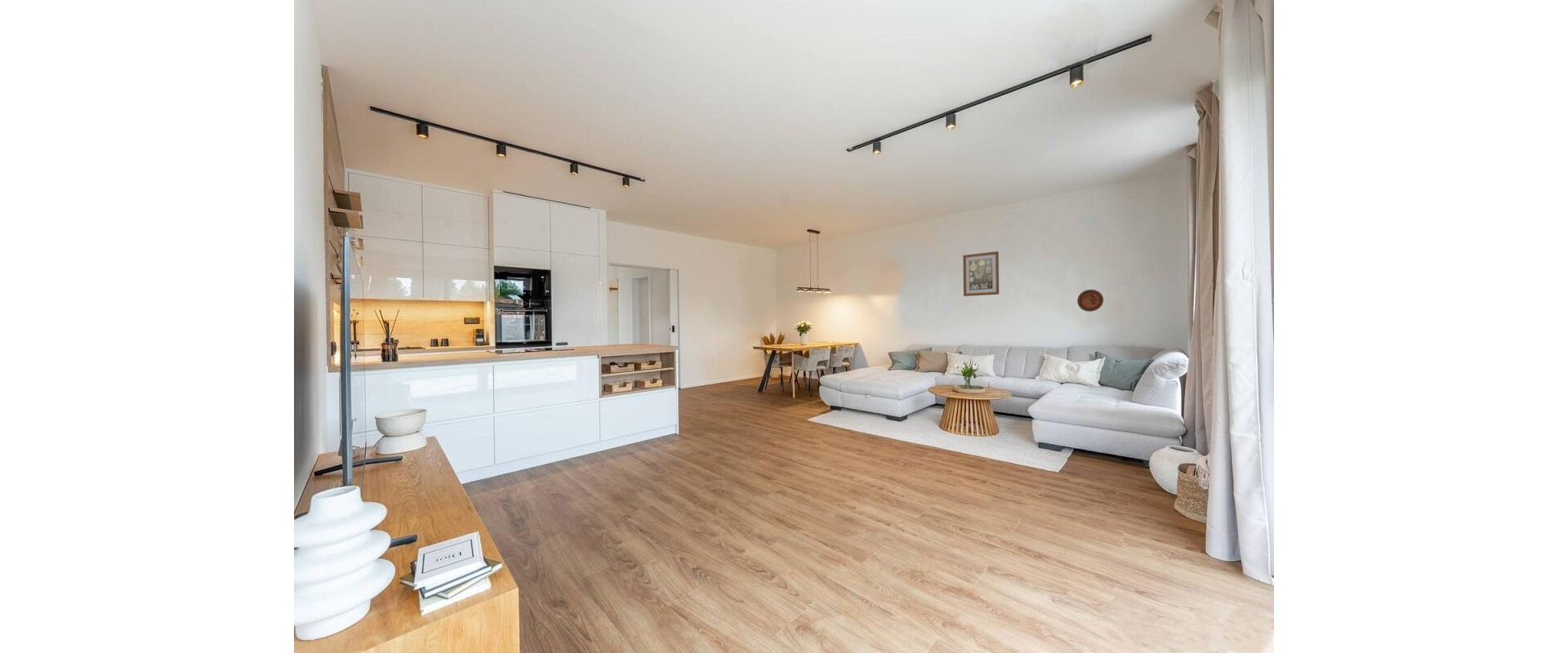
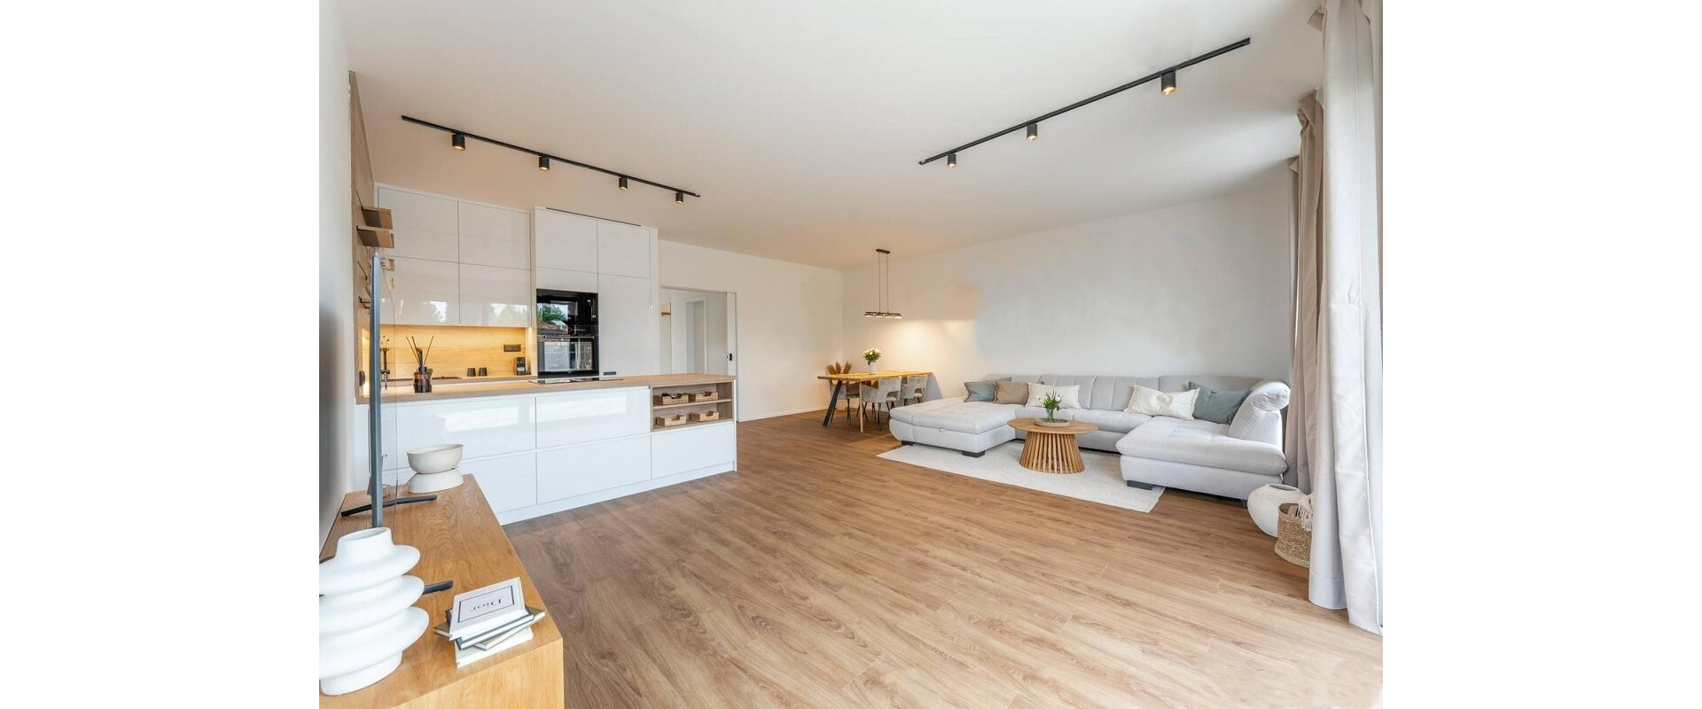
- wall art [962,251,1000,297]
- decorative plate [1076,289,1104,313]
